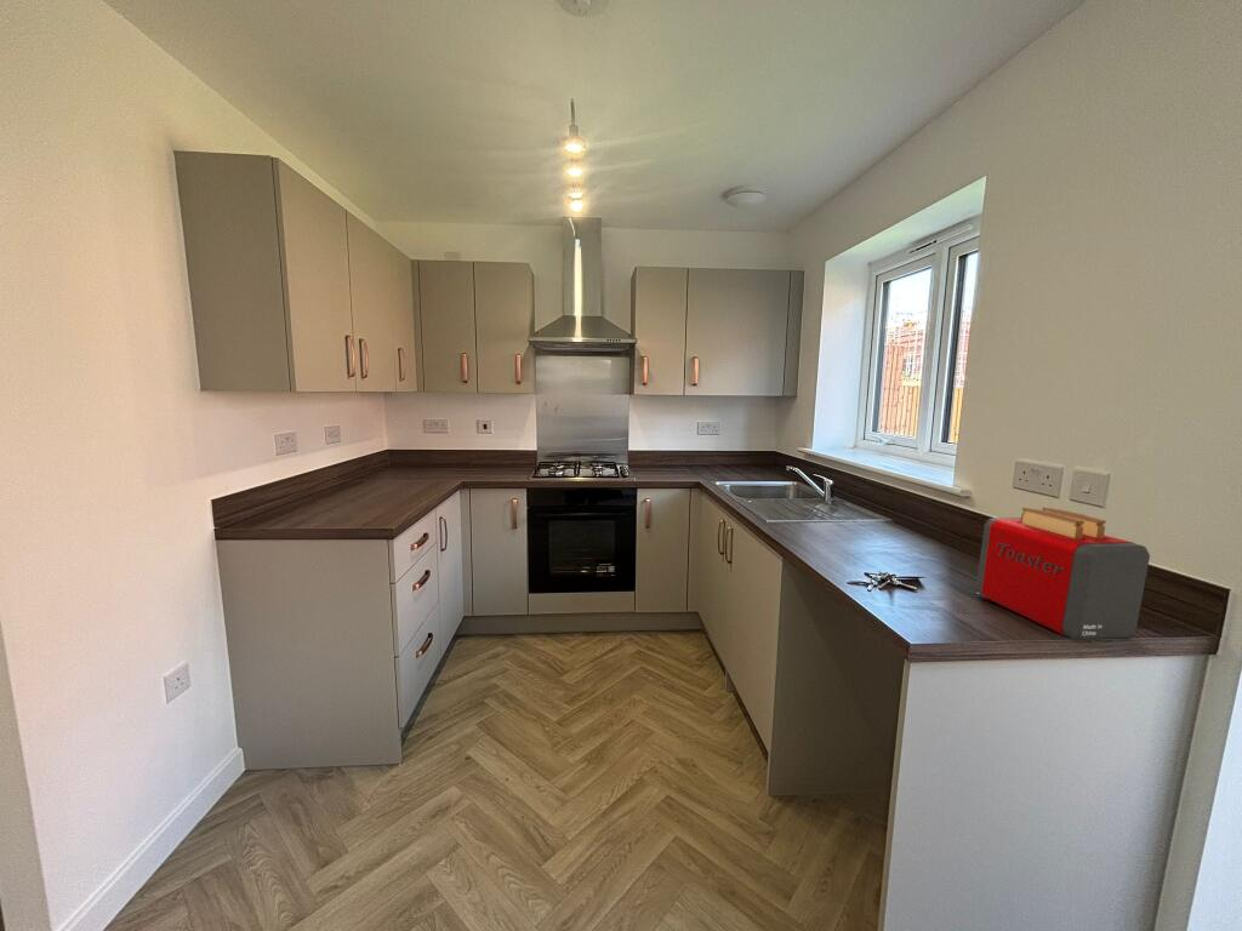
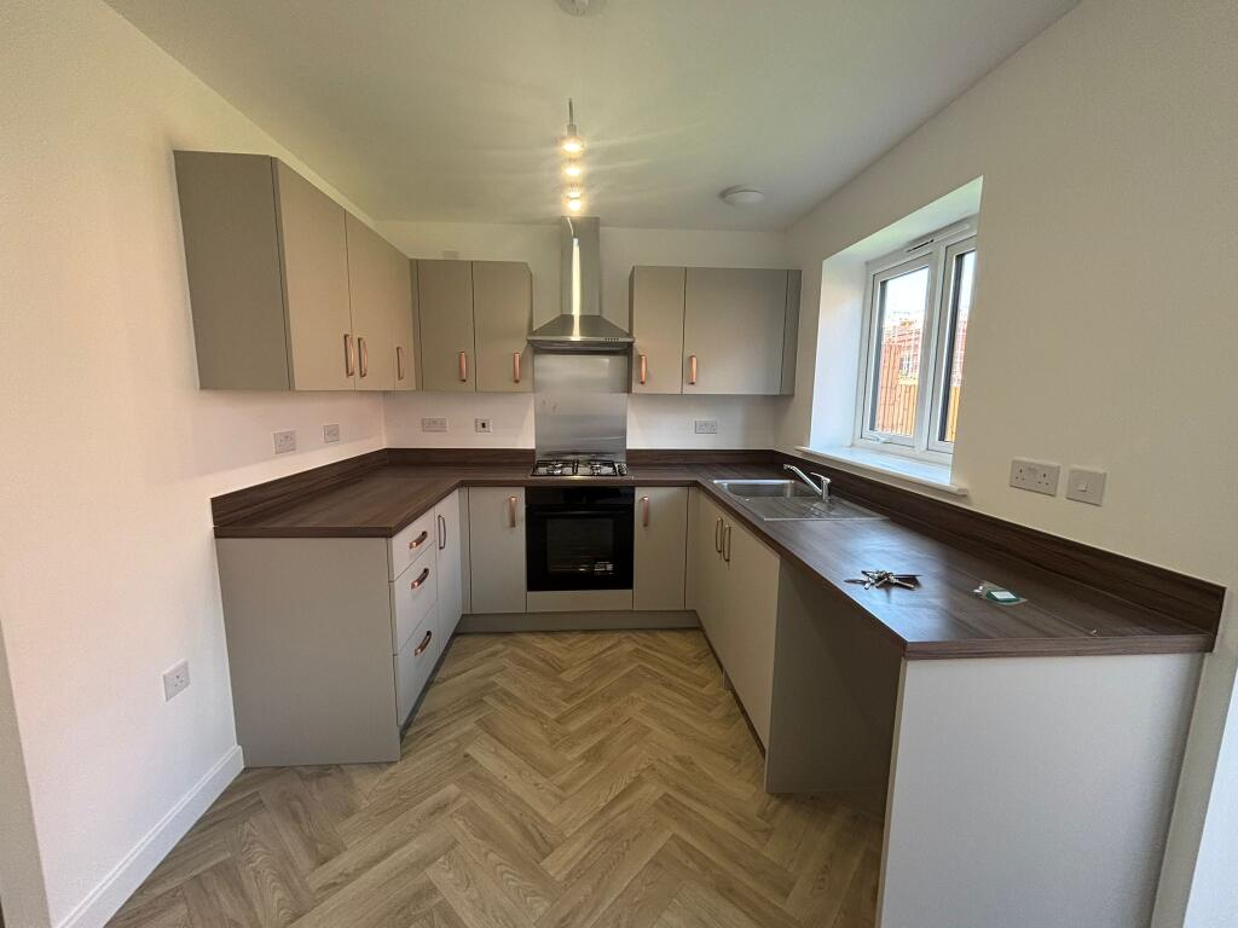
- toaster [975,507,1151,641]
